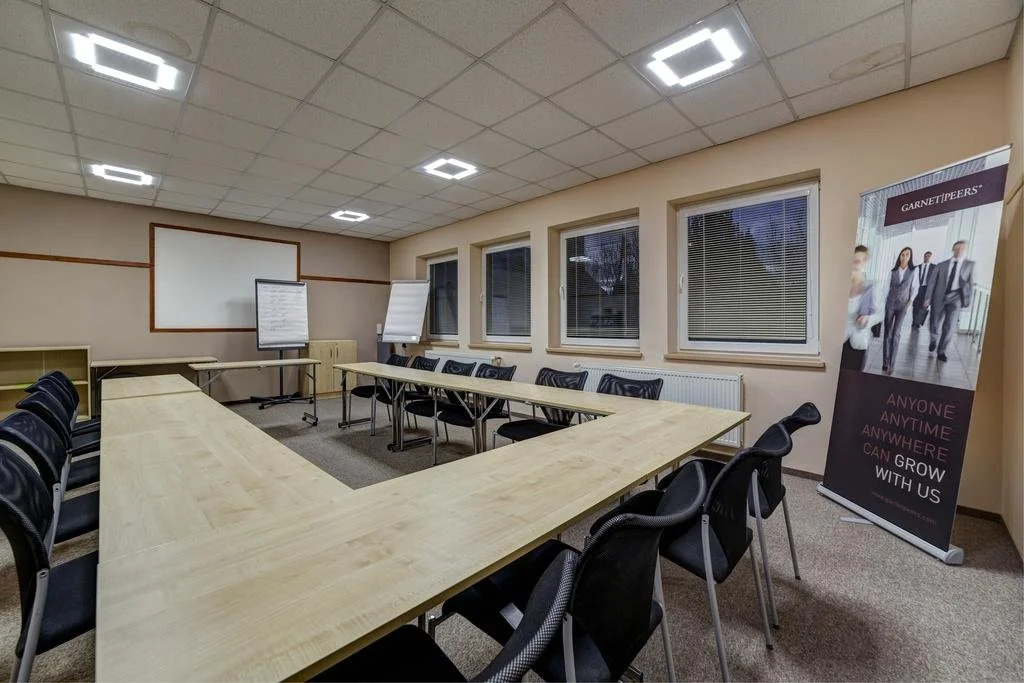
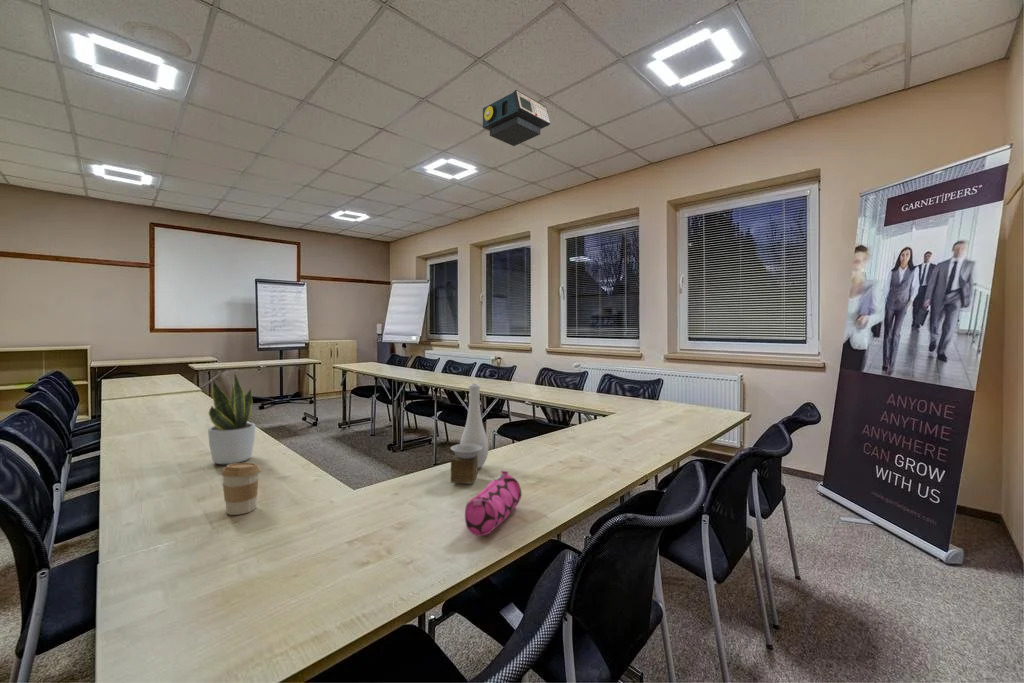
+ projector [482,89,551,147]
+ vase [450,383,489,485]
+ potted plant [207,369,256,465]
+ coffee cup [220,462,261,516]
+ pencil case [464,470,522,537]
